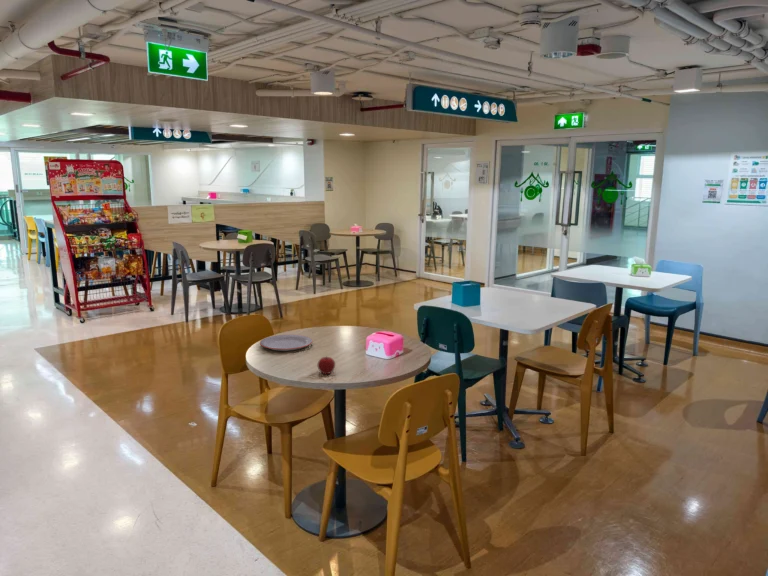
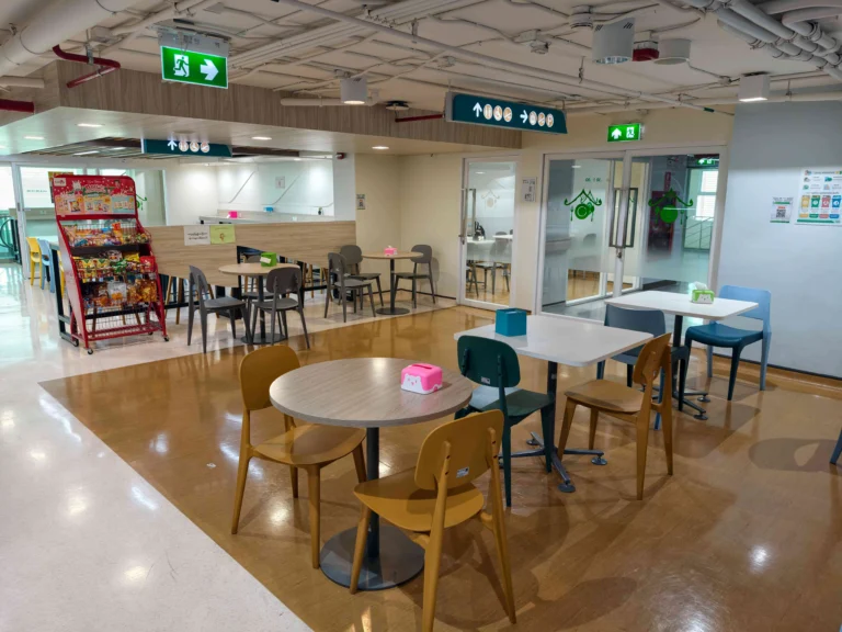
- plate [259,334,313,352]
- apple [317,355,336,375]
